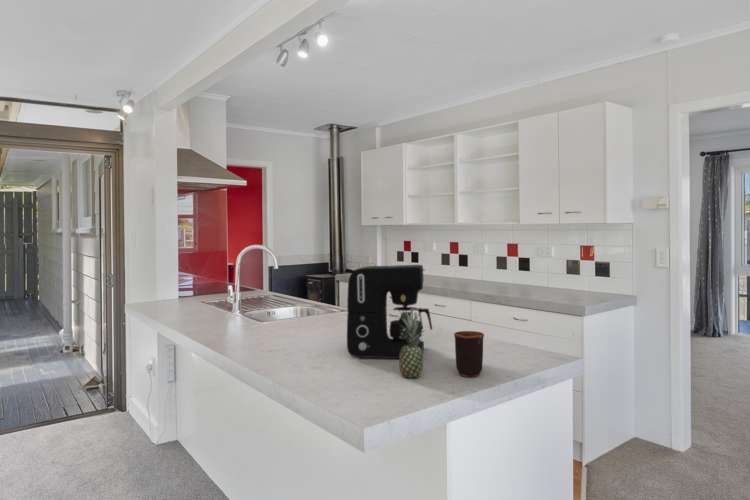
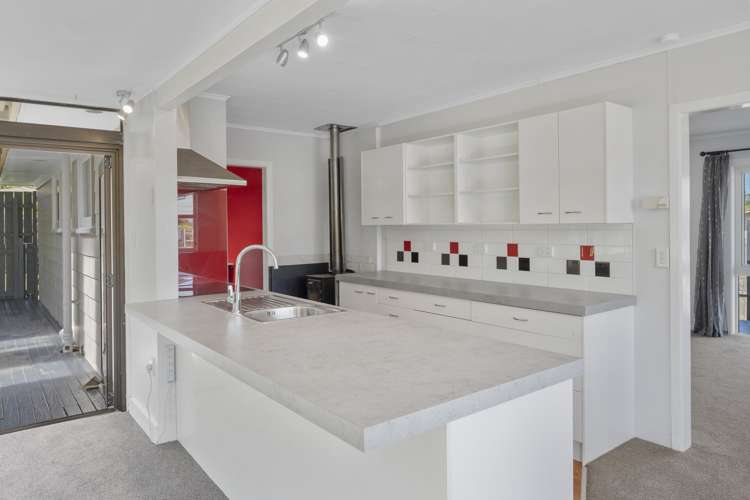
- coffee maker [346,264,433,359]
- fruit [397,308,426,379]
- mug [453,330,485,378]
